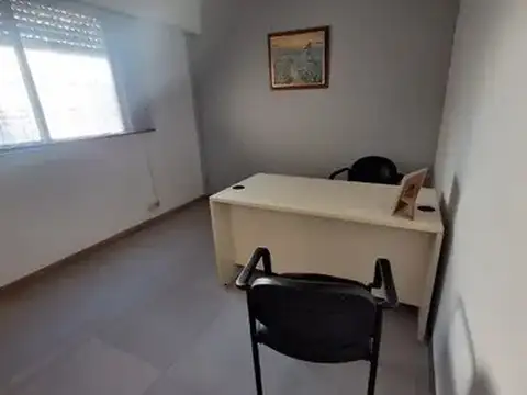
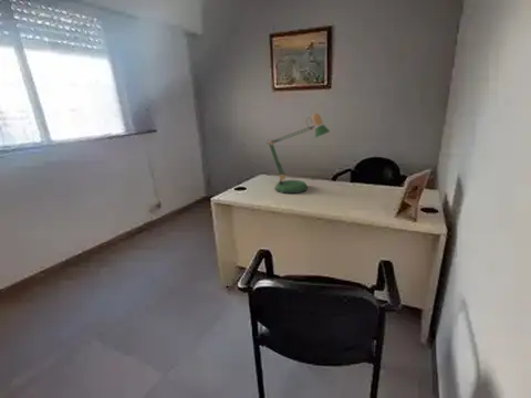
+ desk lamp [266,112,331,195]
